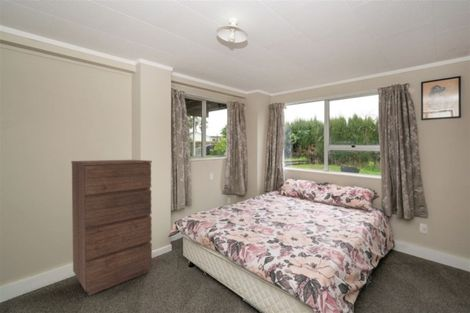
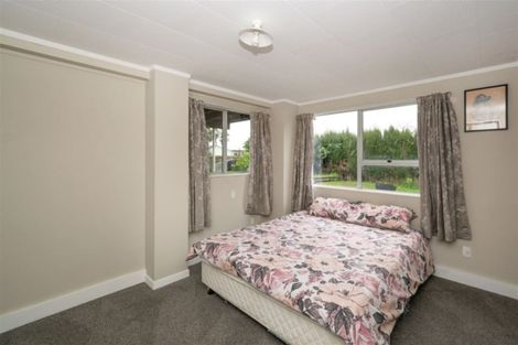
- dresser [70,159,153,296]
